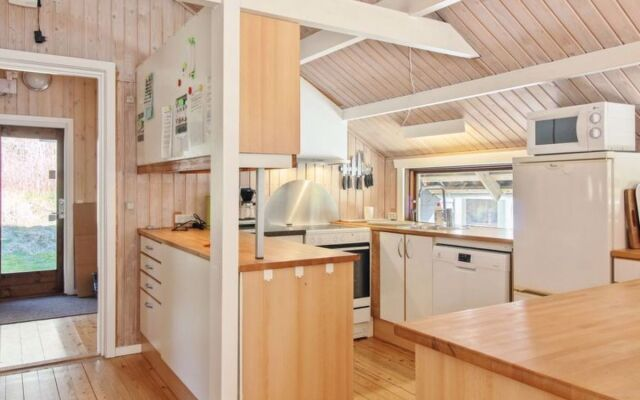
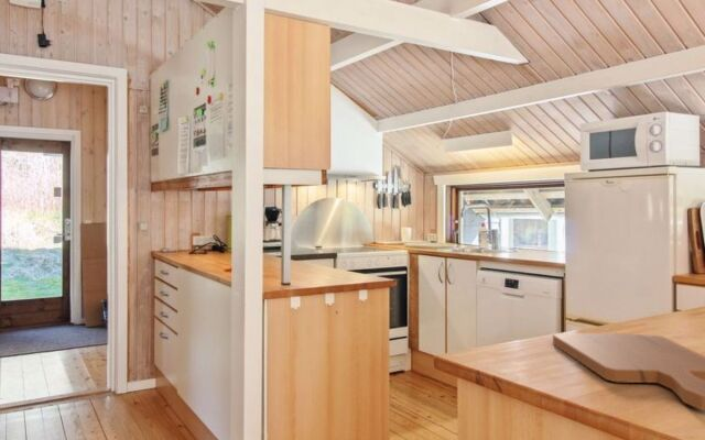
+ cutting board [552,332,705,411]
